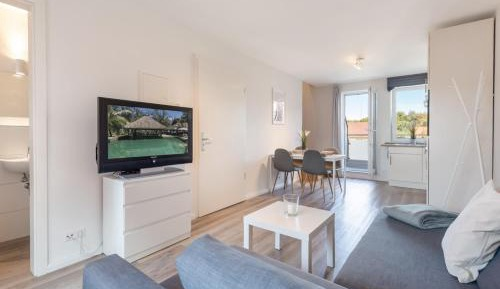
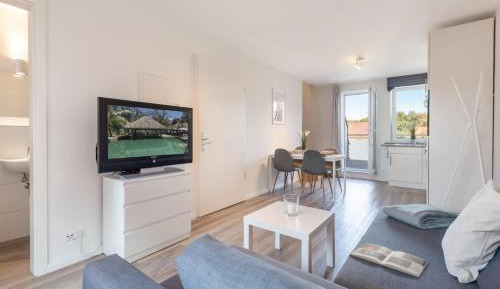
+ magazine [348,242,429,278]
